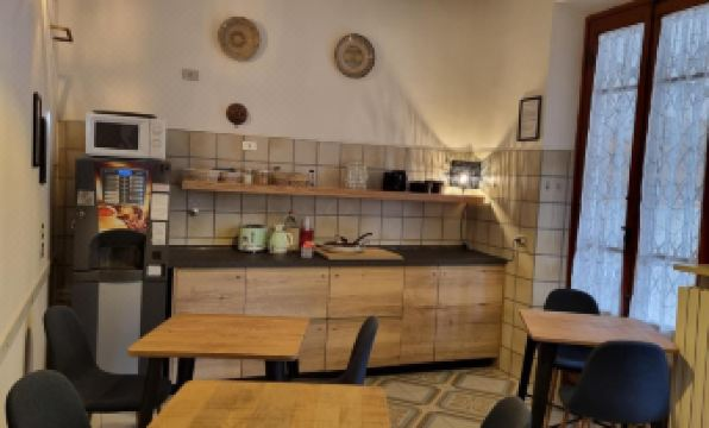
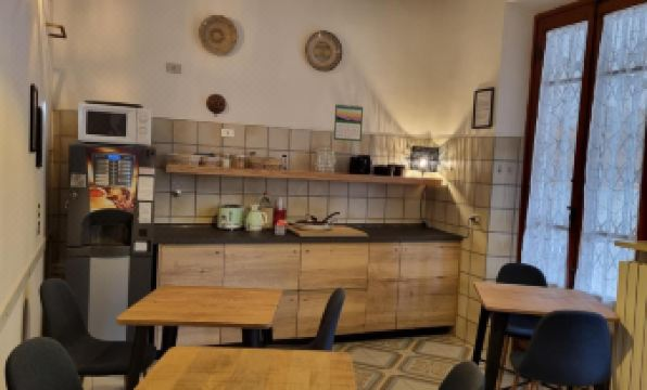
+ calendar [333,103,364,142]
